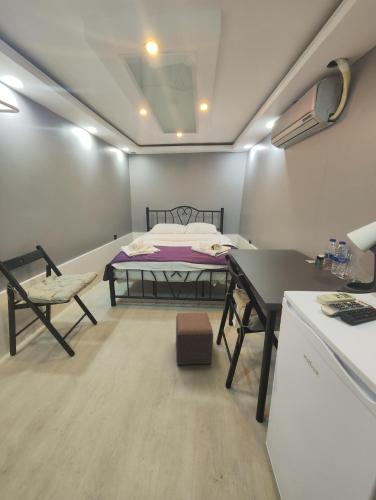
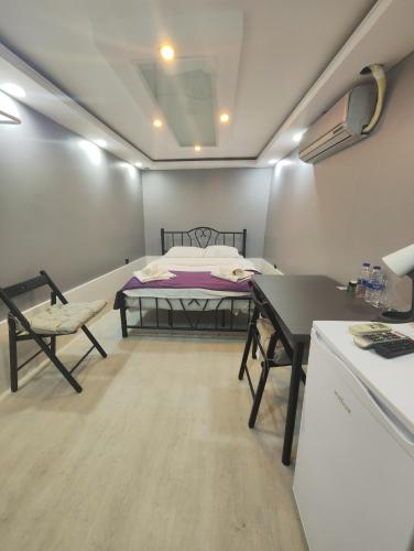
- footstool [175,312,214,366]
